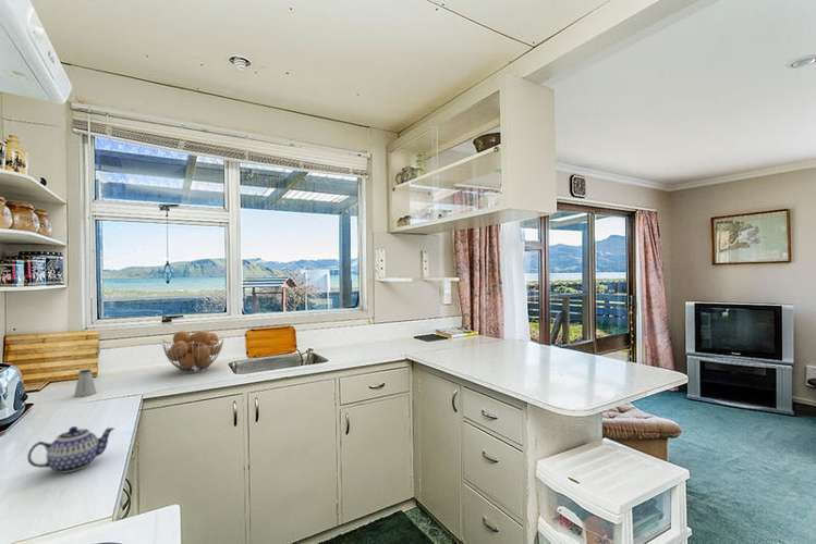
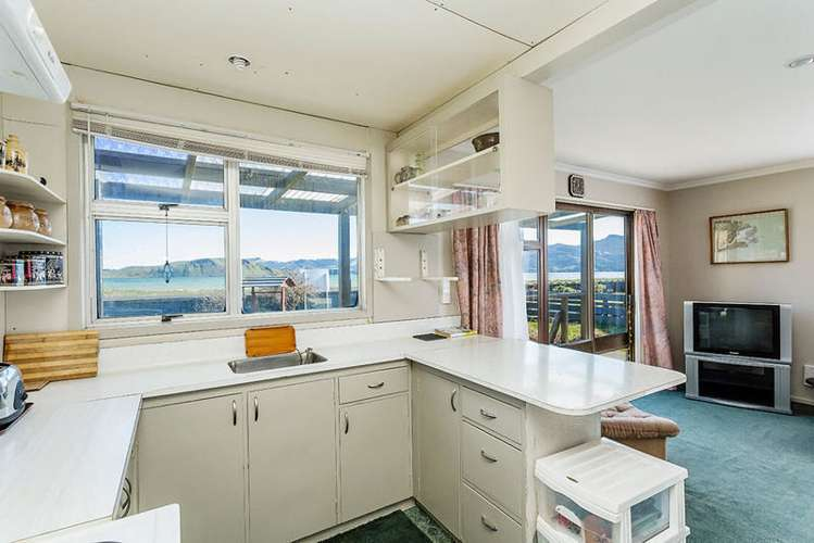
- saltshaker [73,368,97,397]
- teapot [26,425,115,474]
- fruit basket [161,330,226,374]
